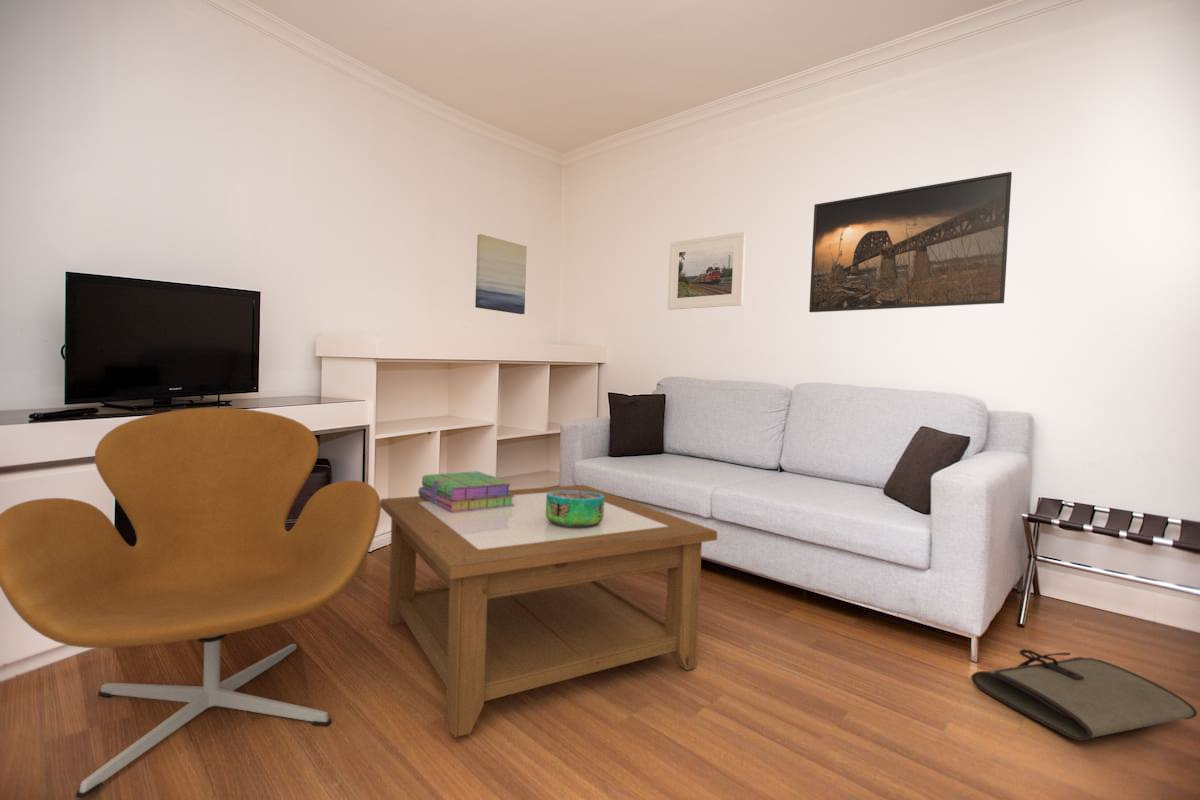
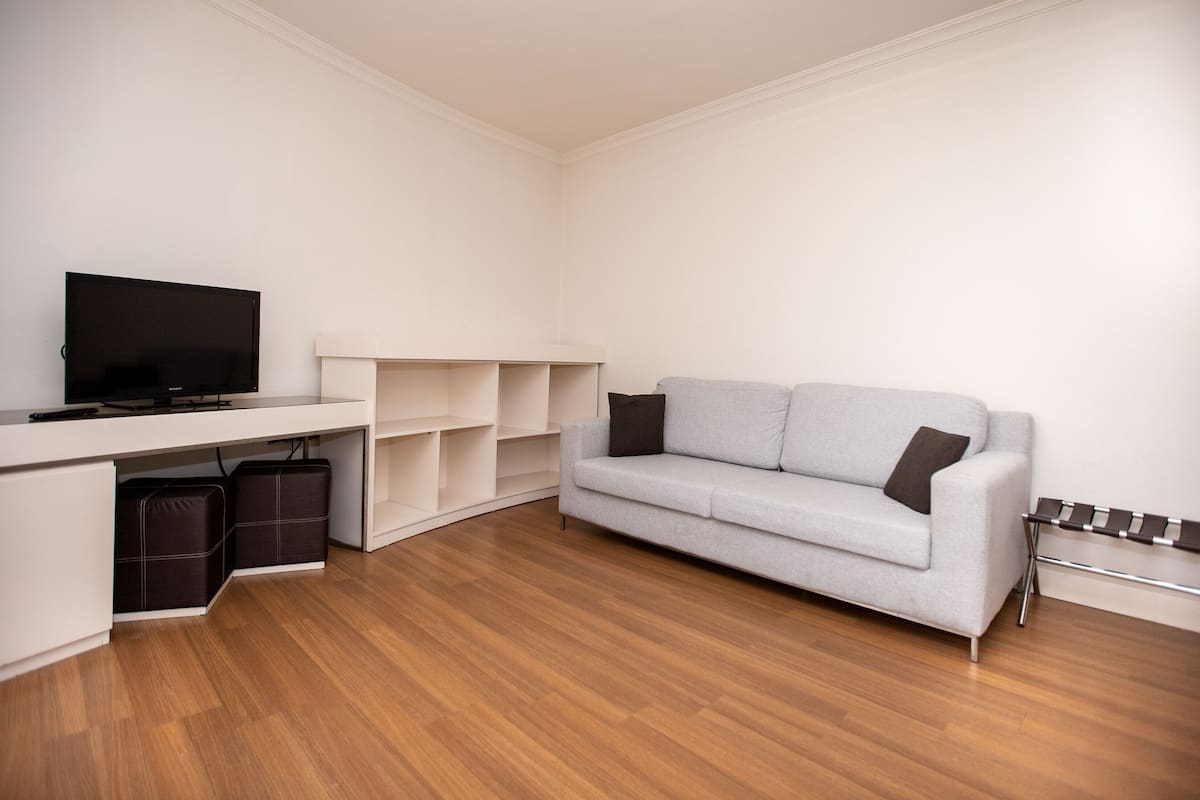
- armchair [0,407,382,799]
- decorative bowl [546,490,604,527]
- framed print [808,171,1013,313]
- wall art [474,233,528,315]
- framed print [667,231,747,311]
- stack of books [417,470,515,512]
- coffee table [380,484,718,738]
- tool roll [970,648,1198,742]
